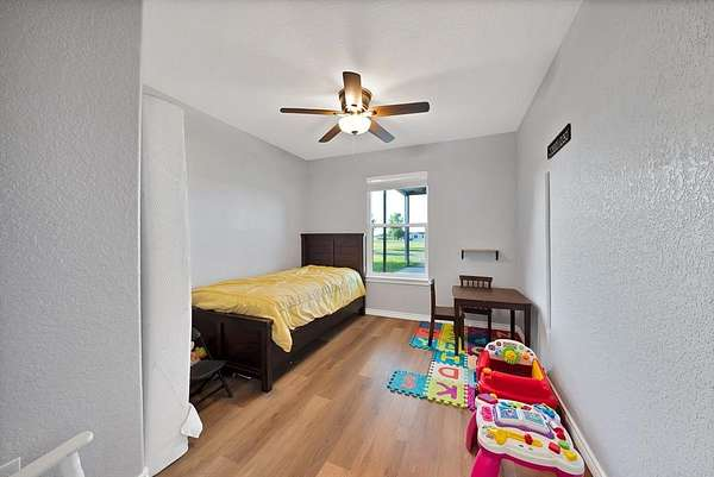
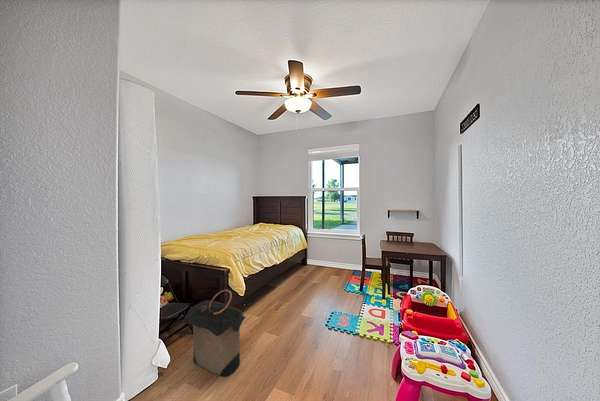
+ laundry hamper [183,289,247,377]
